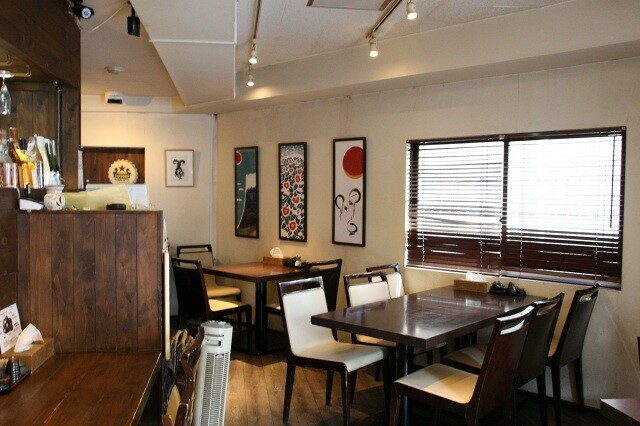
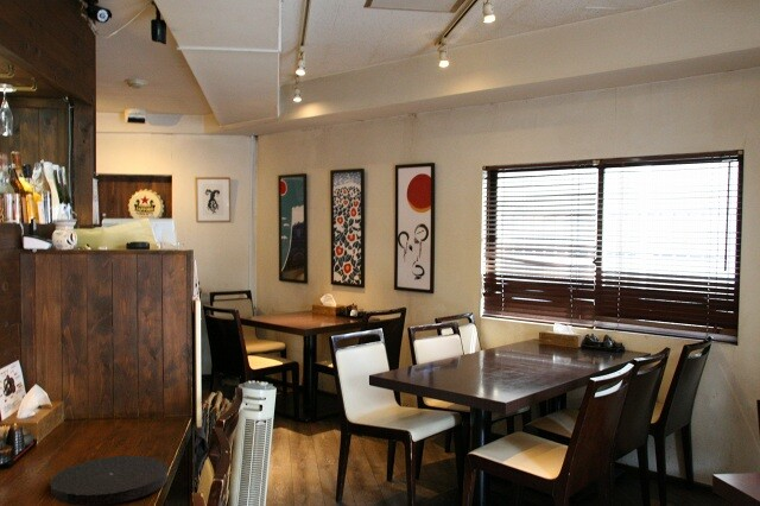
+ plate [50,455,169,506]
